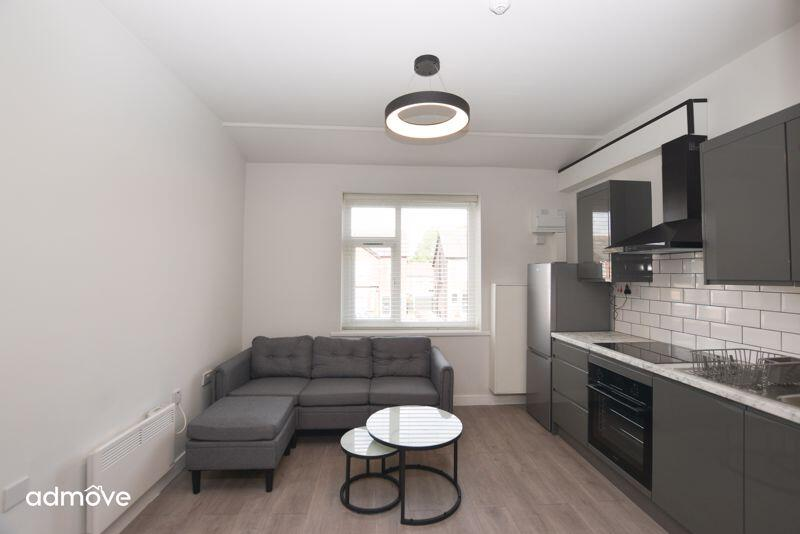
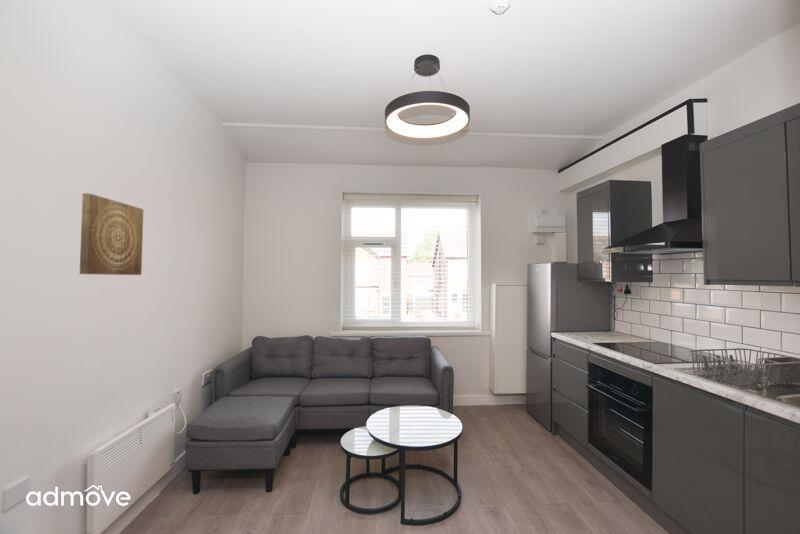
+ wall art [79,192,144,276]
